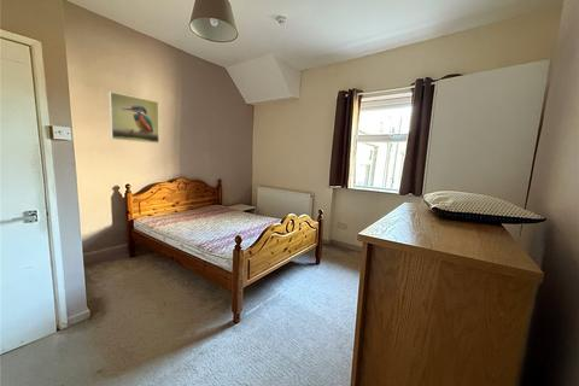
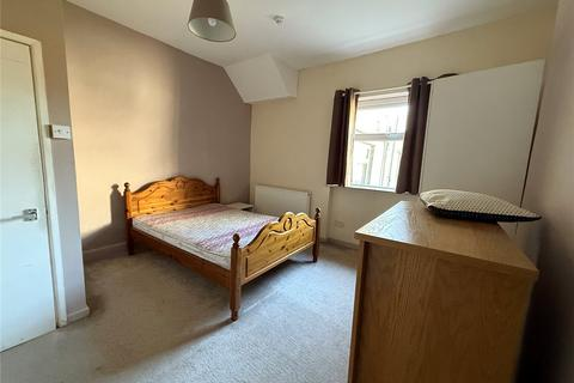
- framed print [109,90,160,145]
